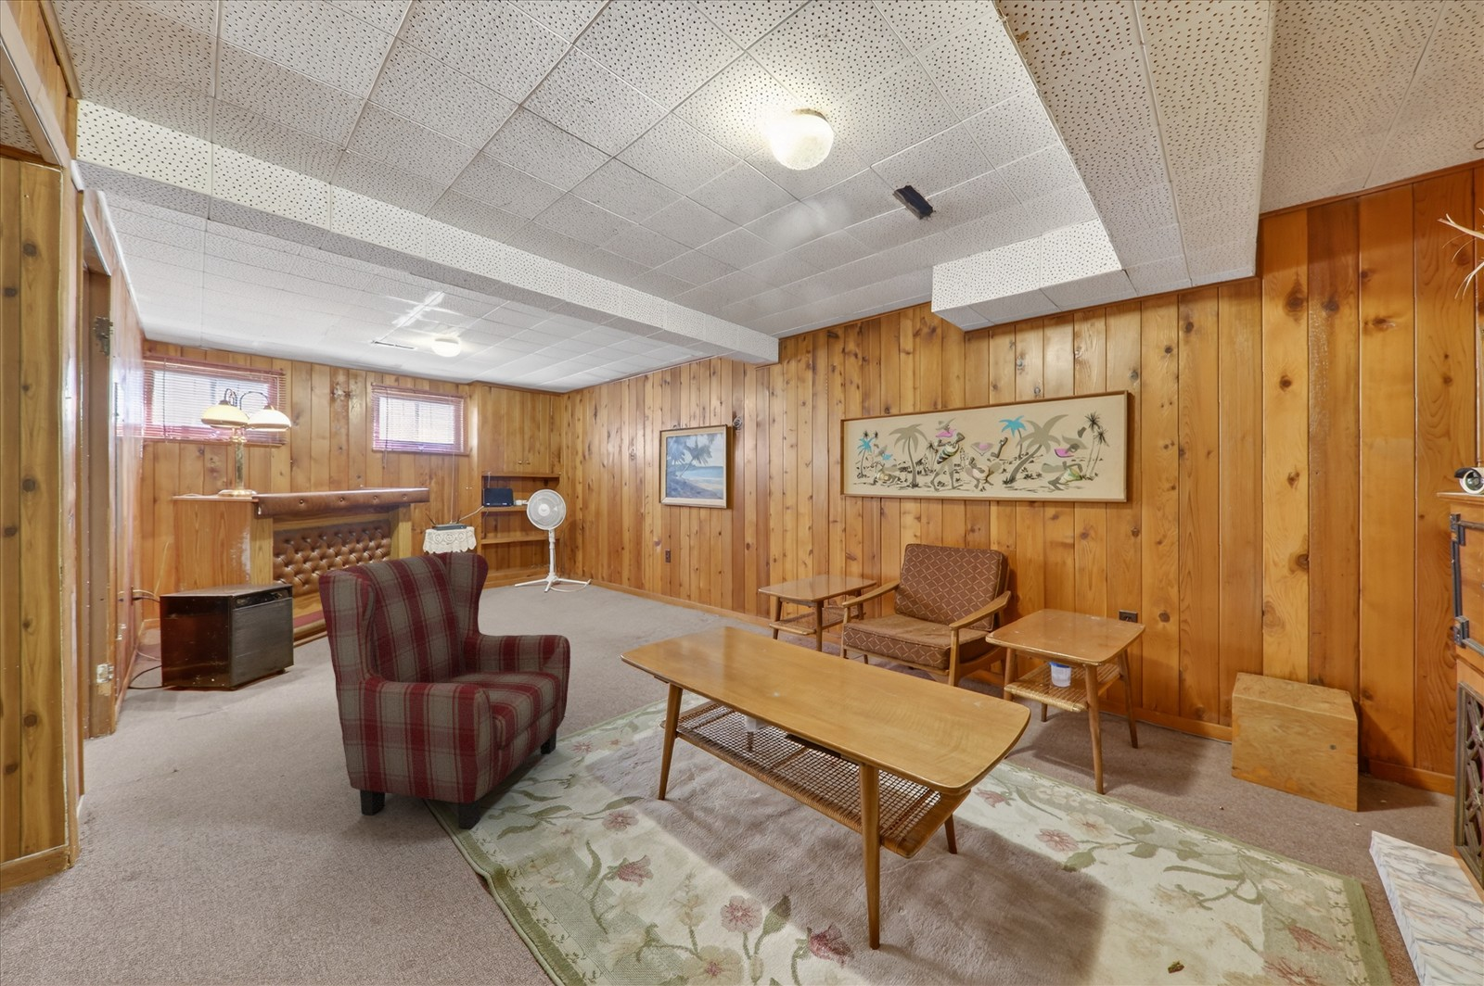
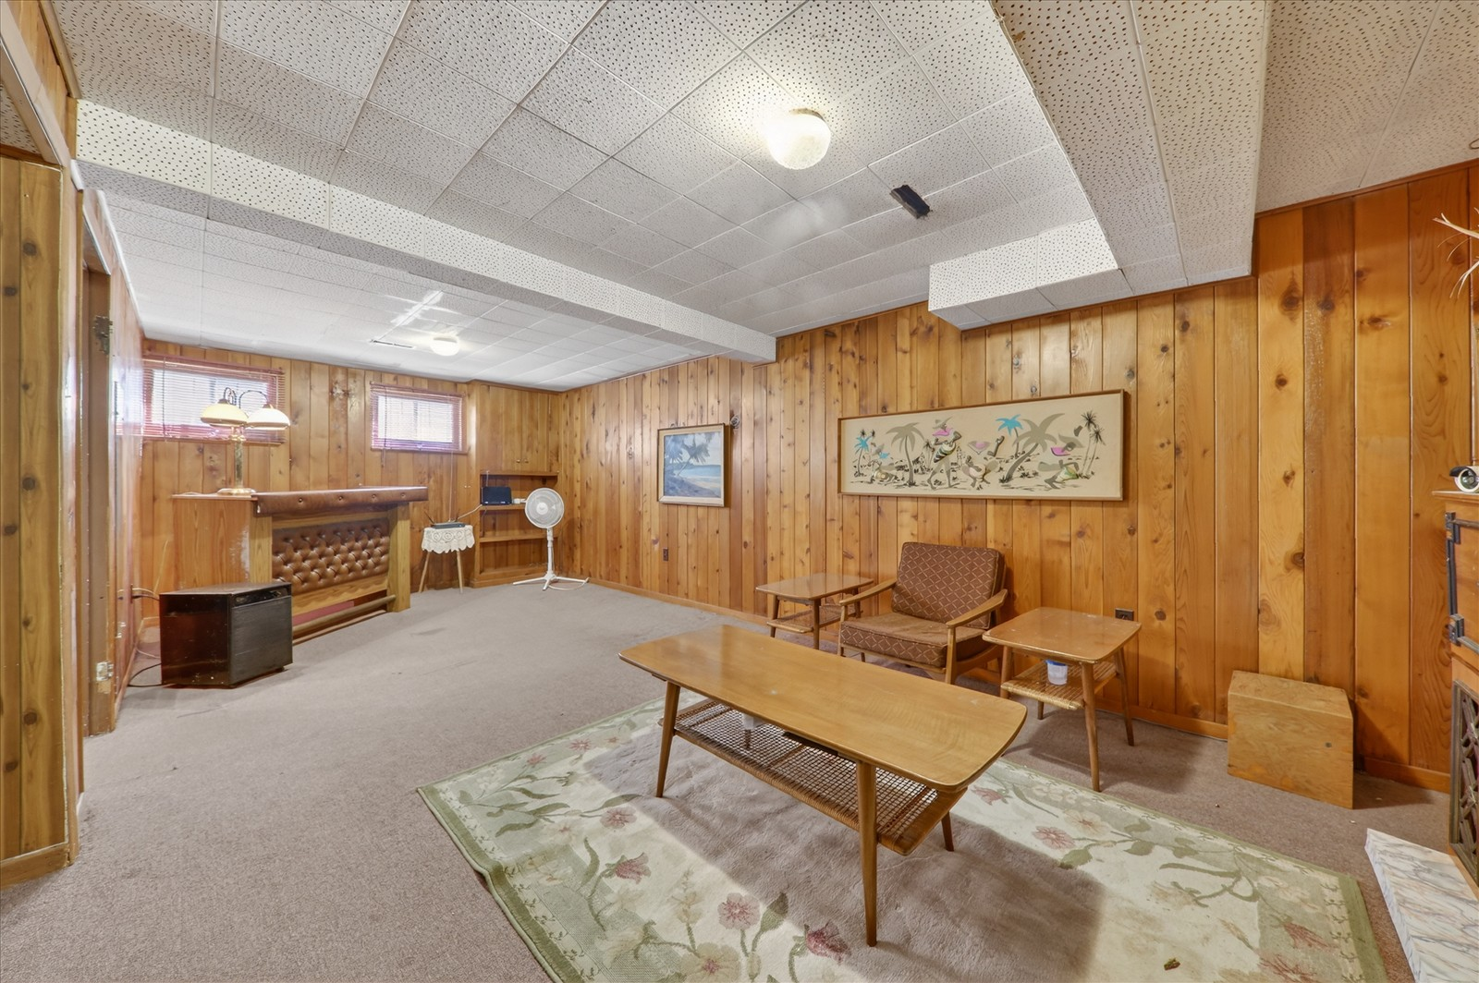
- armchair [317,551,571,830]
